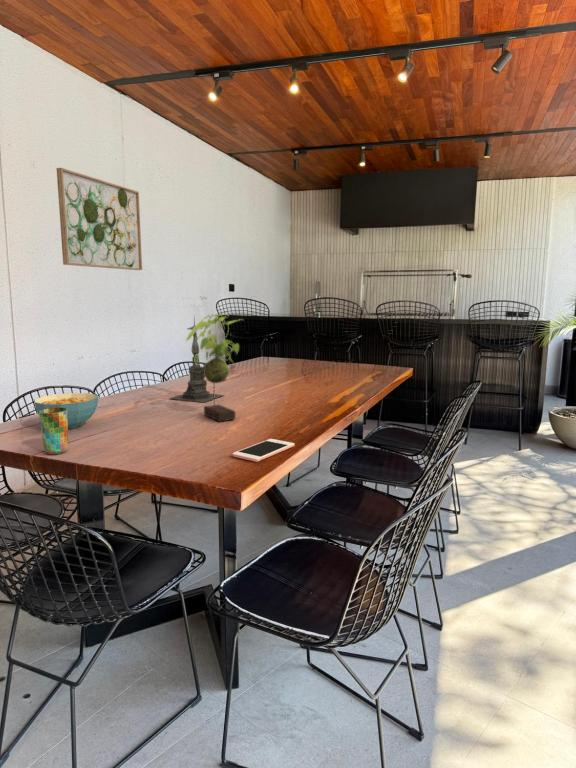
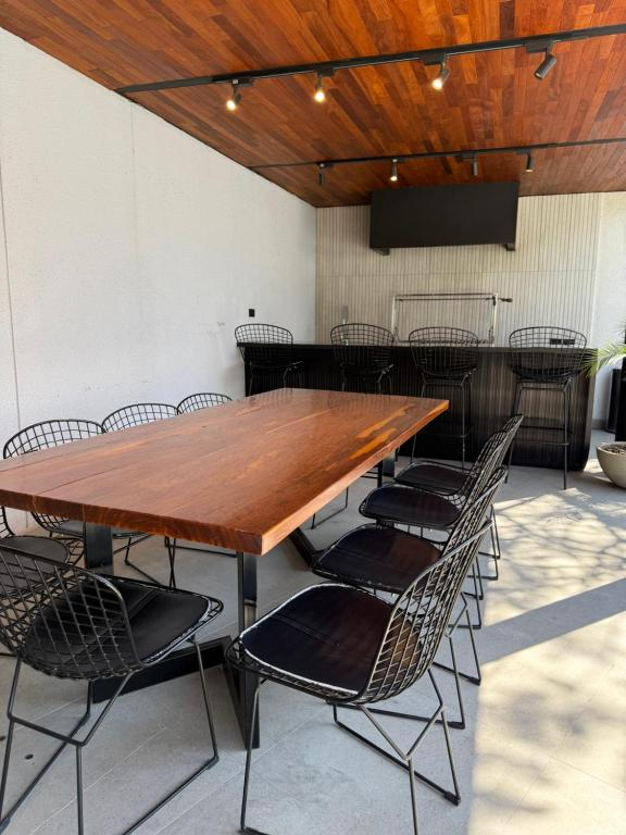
- cup [38,408,69,455]
- candle holder [168,314,225,403]
- wall art [56,167,143,271]
- cereal bowl [33,392,99,430]
- cell phone [232,438,295,463]
- plant [185,313,243,423]
